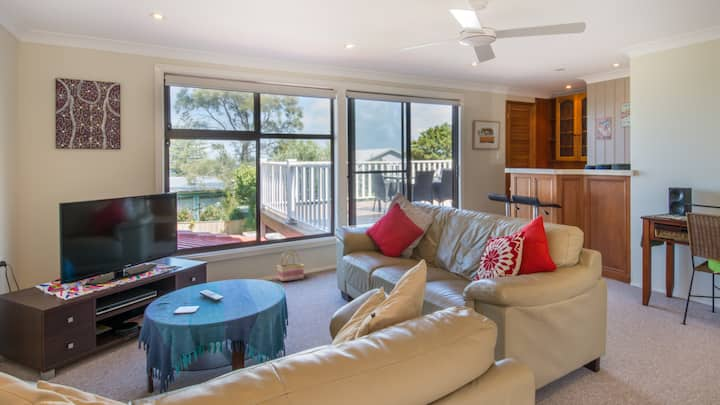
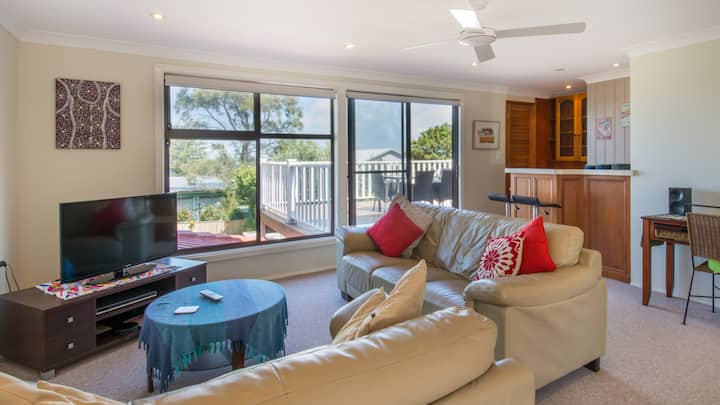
- basket [277,251,305,282]
